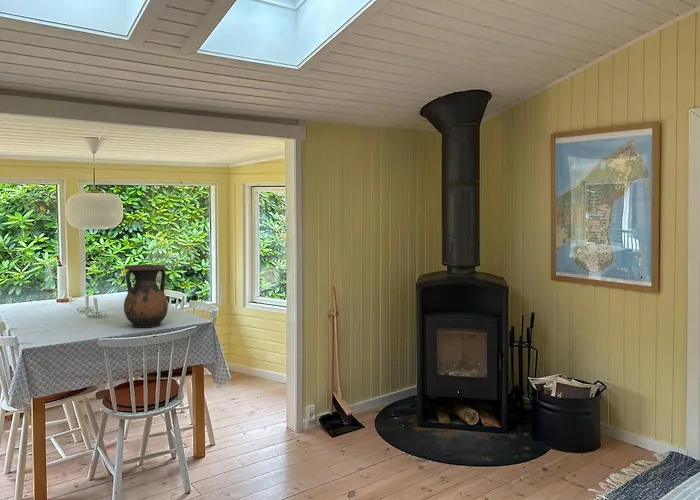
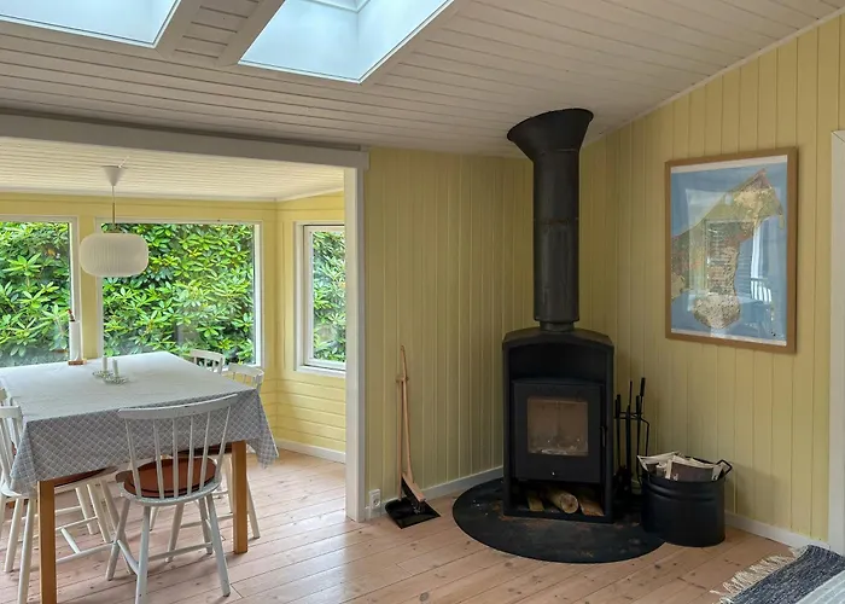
- vase [123,264,169,328]
